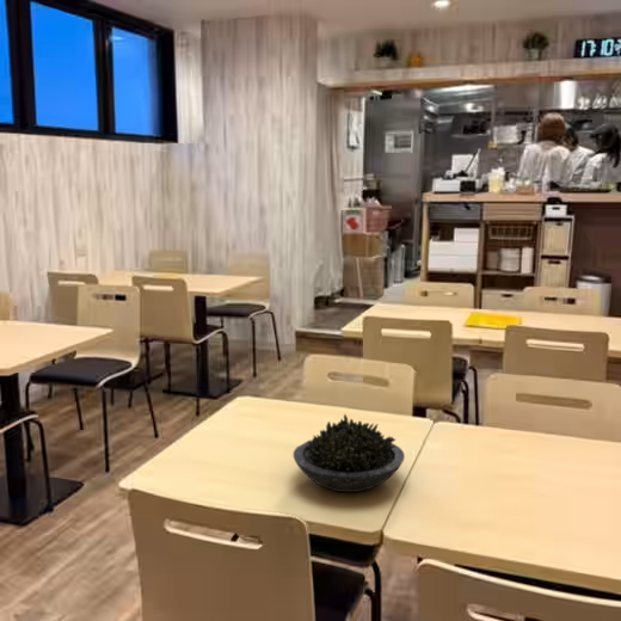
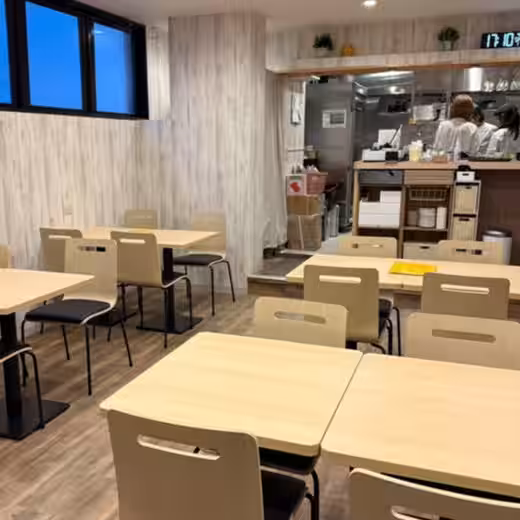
- succulent plant [293,413,406,493]
